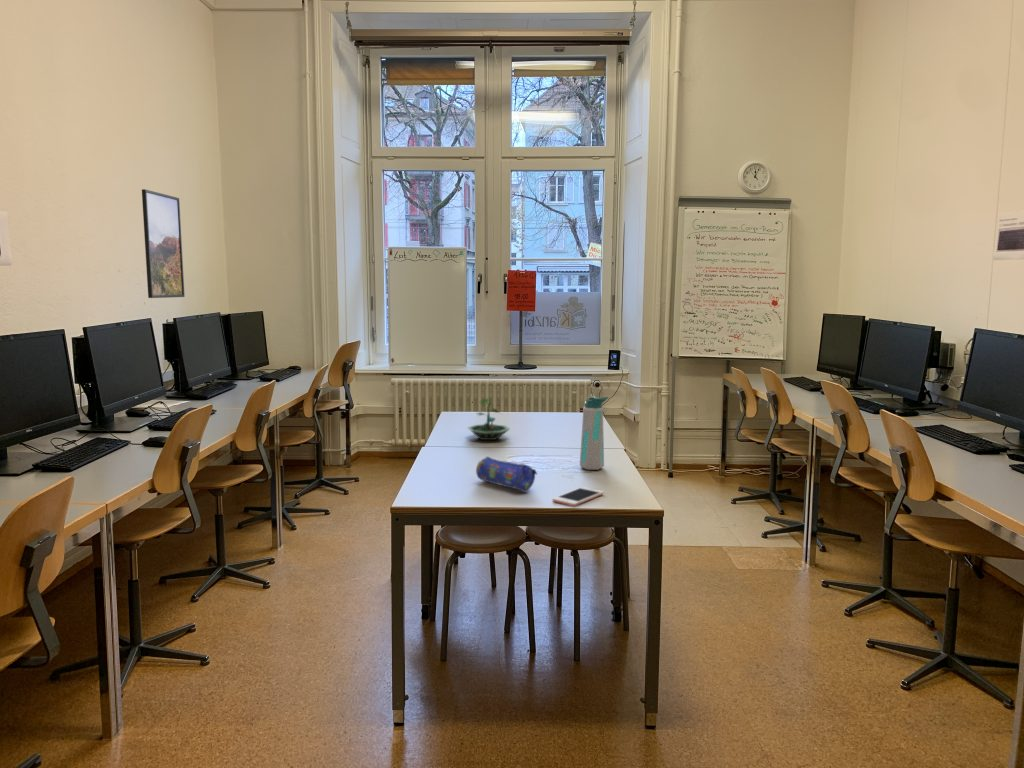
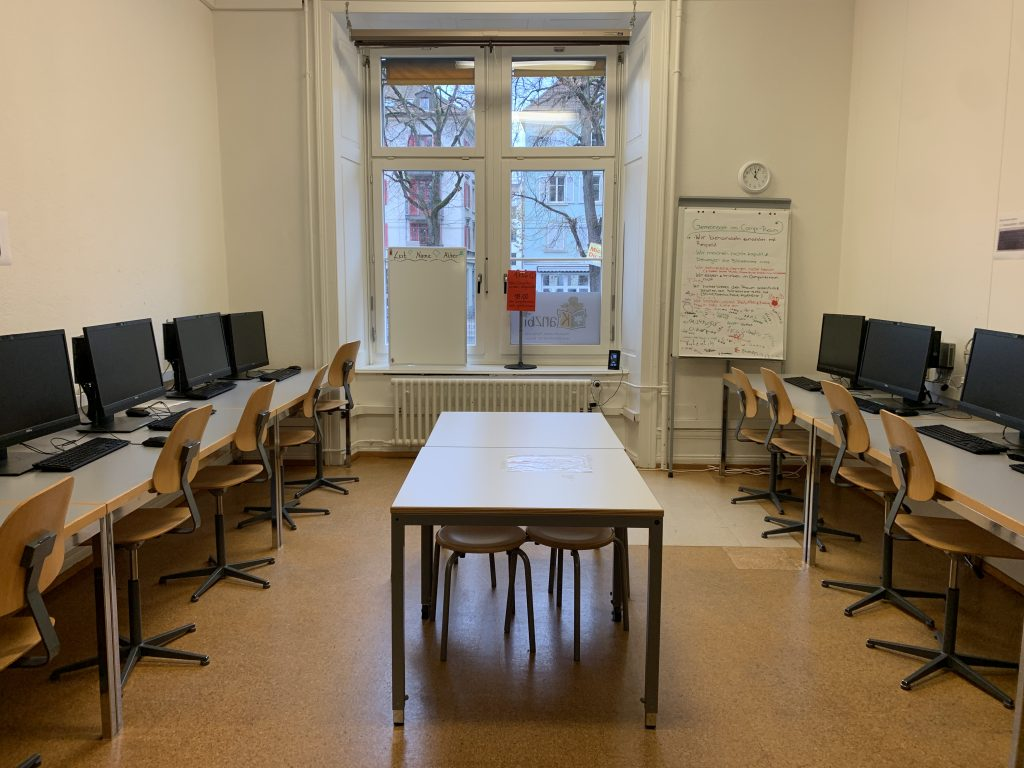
- cell phone [551,486,605,507]
- pencil case [475,456,538,493]
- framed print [141,188,186,299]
- water bottle [579,396,609,471]
- terrarium [466,396,511,441]
